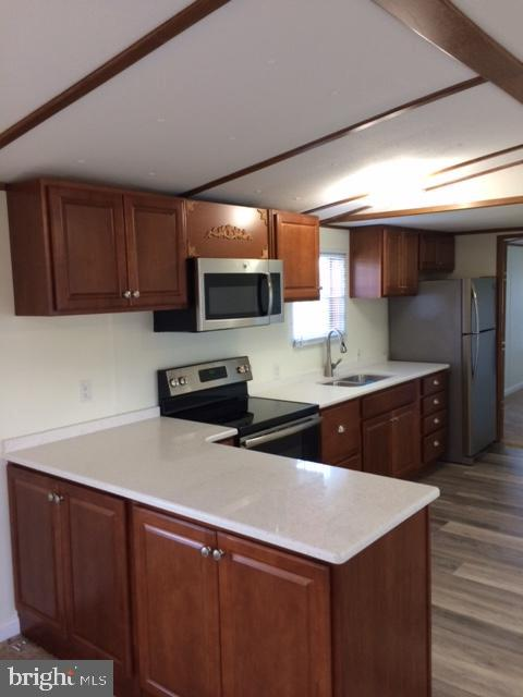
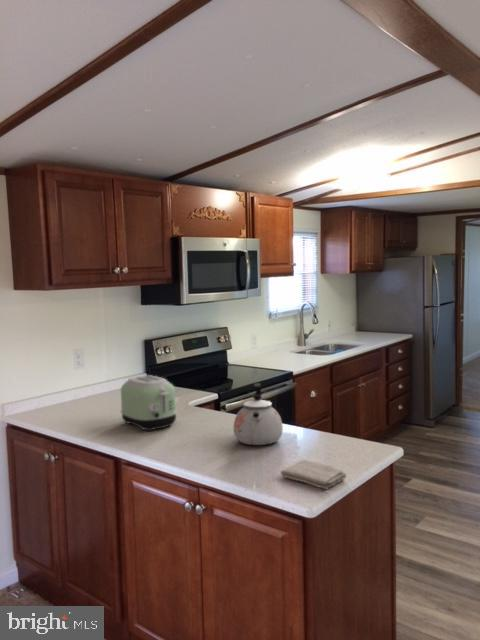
+ kettle [233,382,284,446]
+ toaster [120,374,178,432]
+ washcloth [280,459,347,490]
